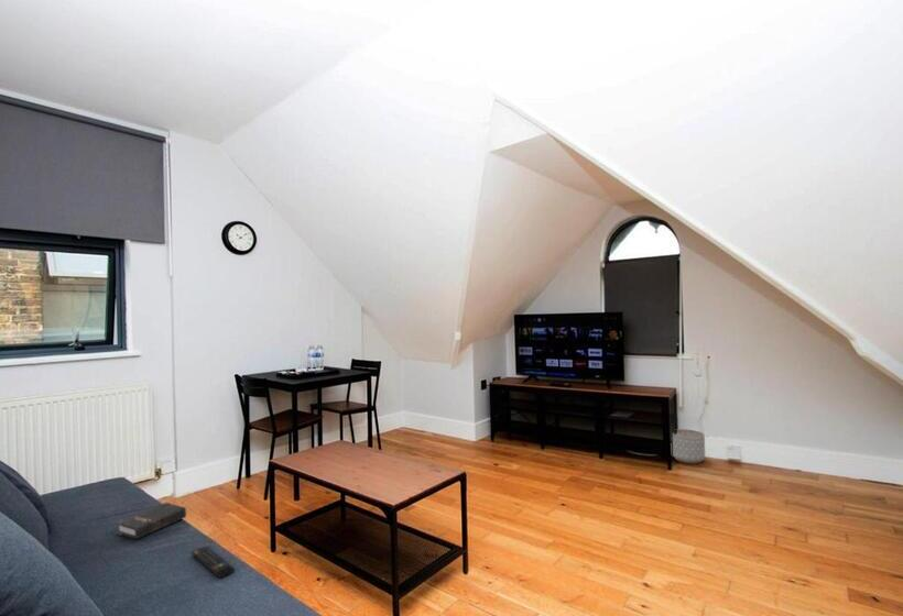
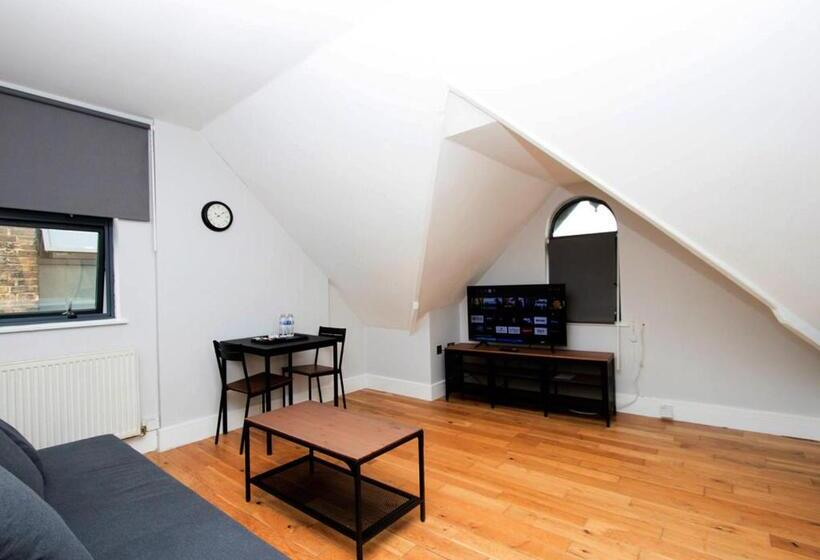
- planter [672,428,706,464]
- hardback book [116,502,187,540]
- remote control [191,546,236,579]
